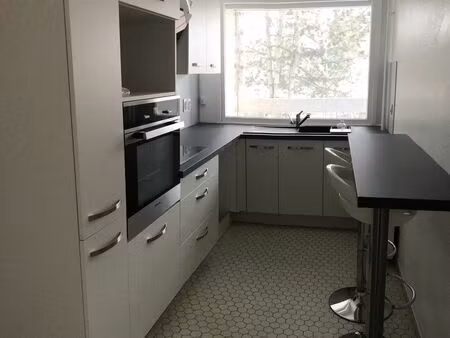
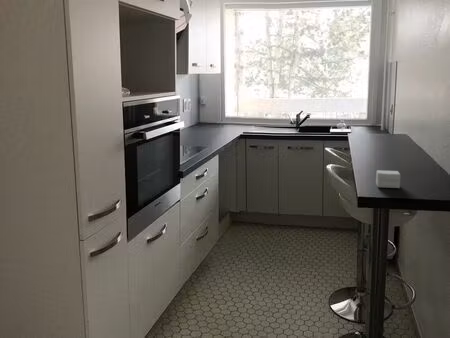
+ small box [375,169,401,189]
